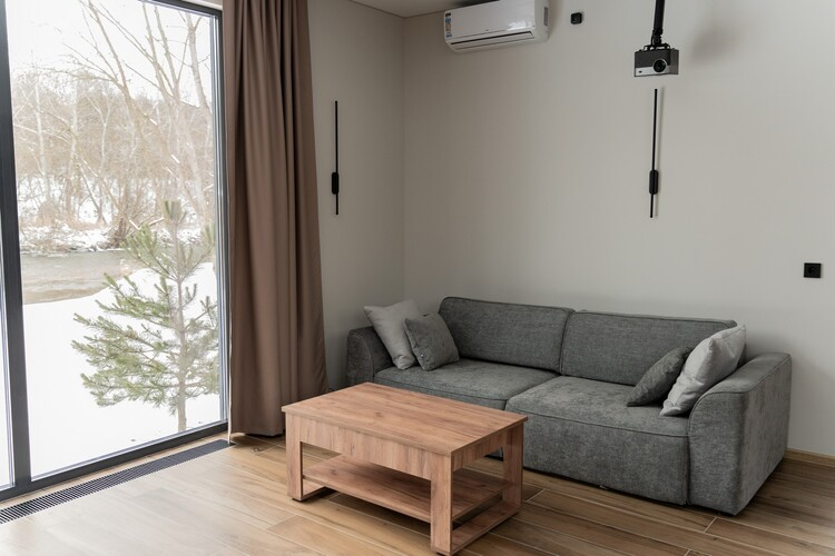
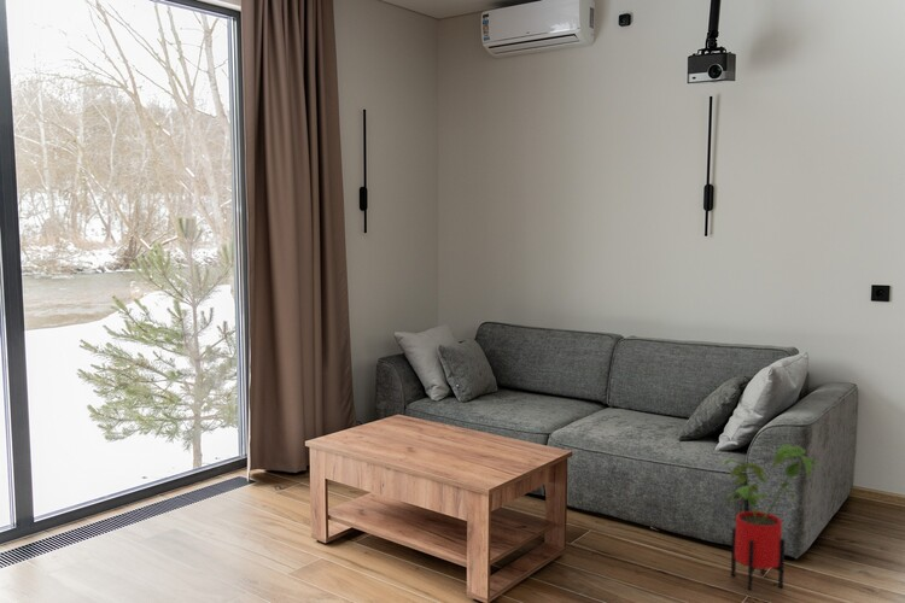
+ house plant [723,443,822,591]
